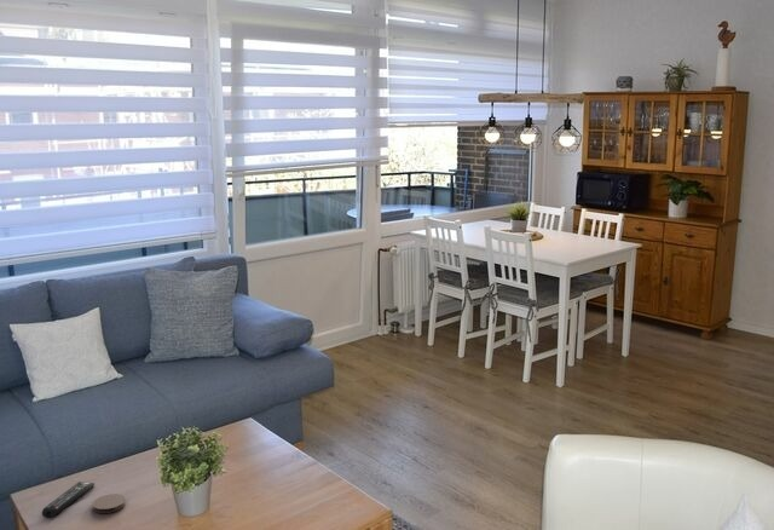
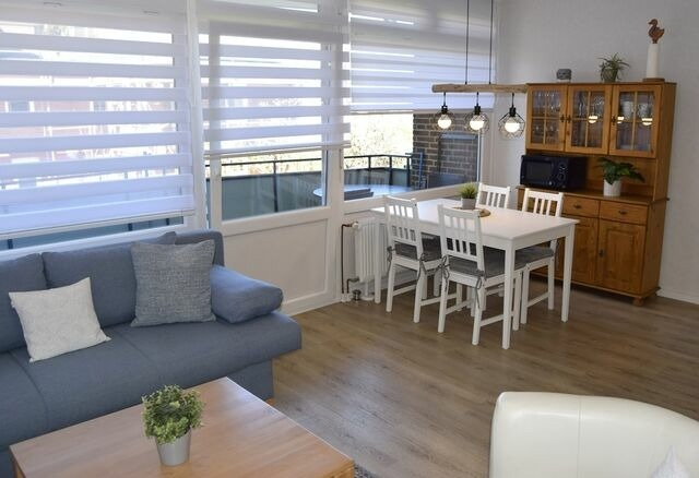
- remote control [41,480,96,519]
- coaster [92,492,127,514]
